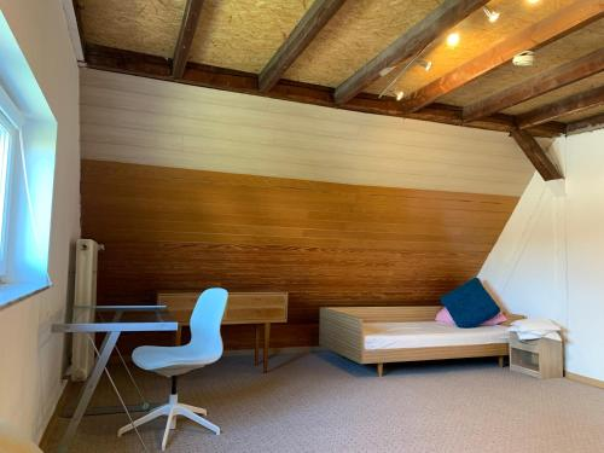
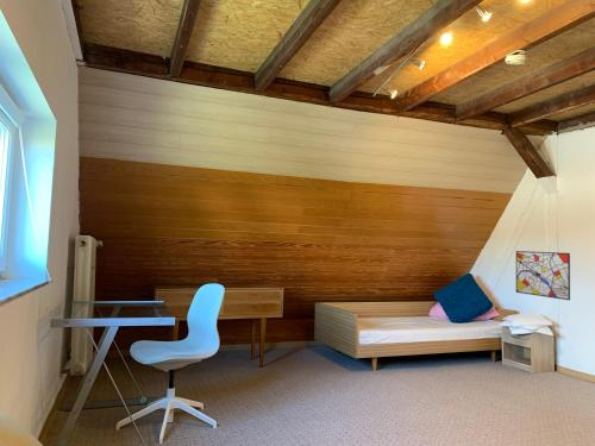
+ wall art [515,250,571,301]
